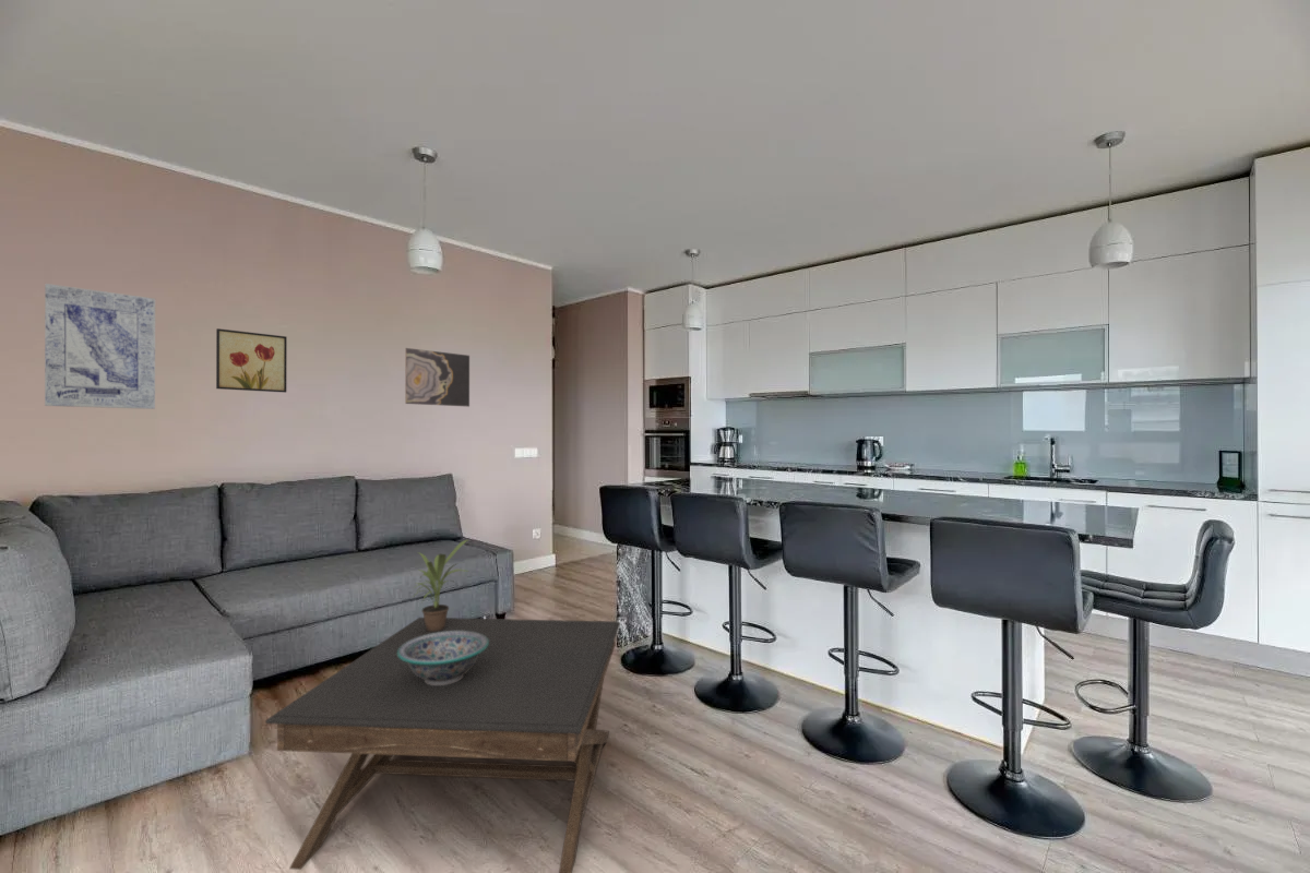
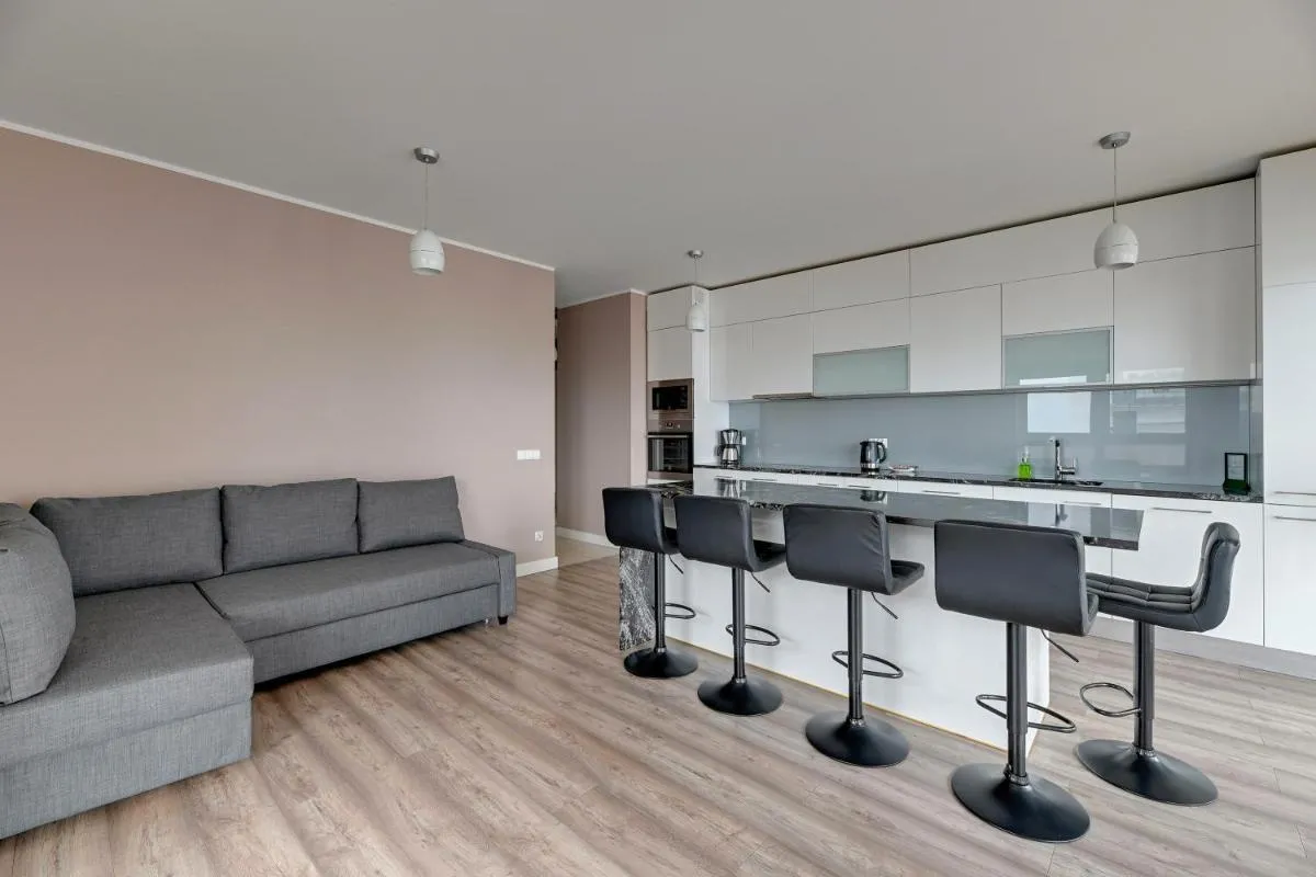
- wall art [44,283,156,410]
- coffee table [264,617,621,873]
- decorative bowl [397,631,489,685]
- wall art [215,327,288,394]
- potted plant [412,539,469,632]
- wall art [404,347,471,408]
